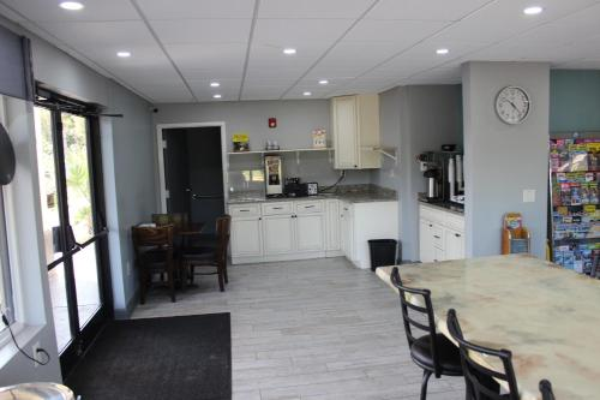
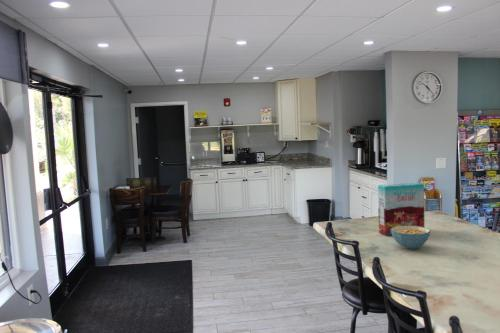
+ cereal bowl [391,226,431,250]
+ cereal box [377,182,425,236]
